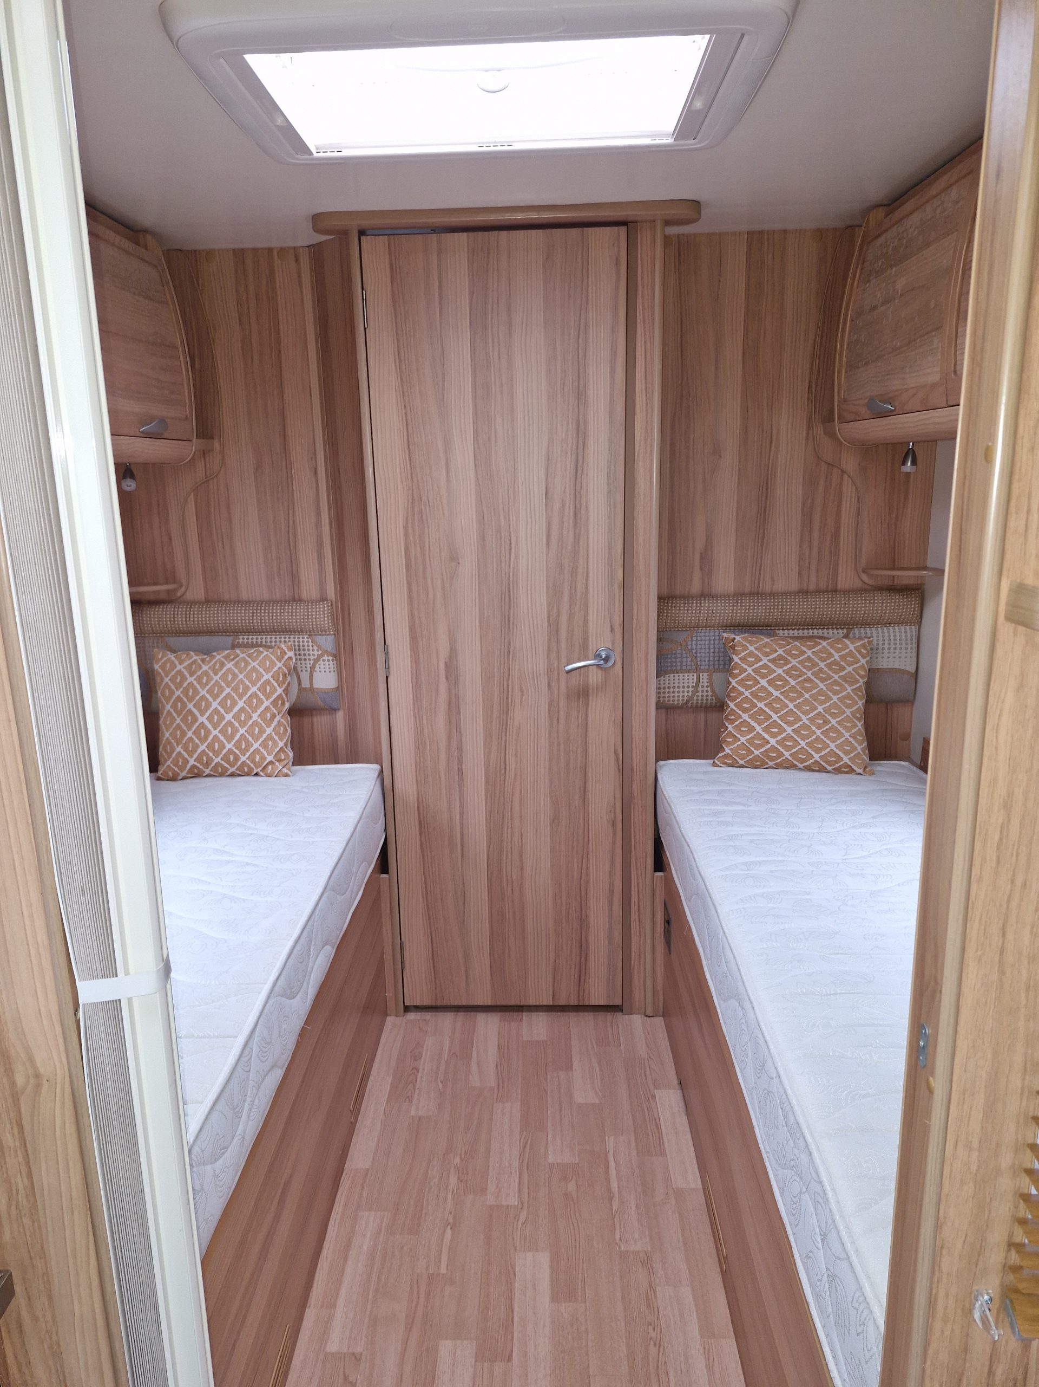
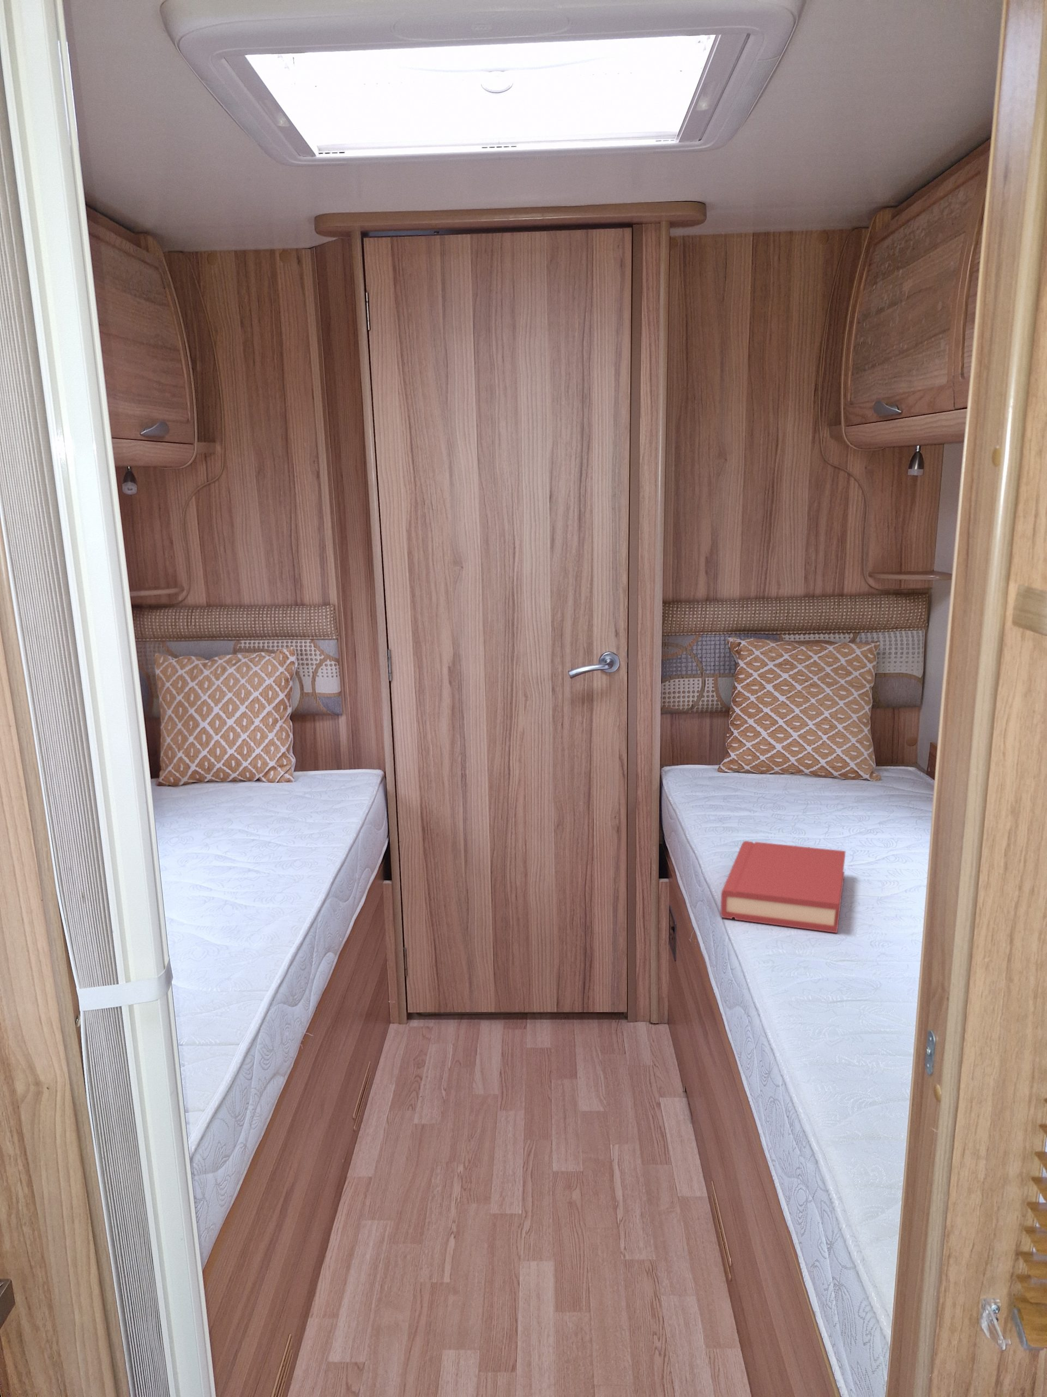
+ hardback book [719,840,846,934]
